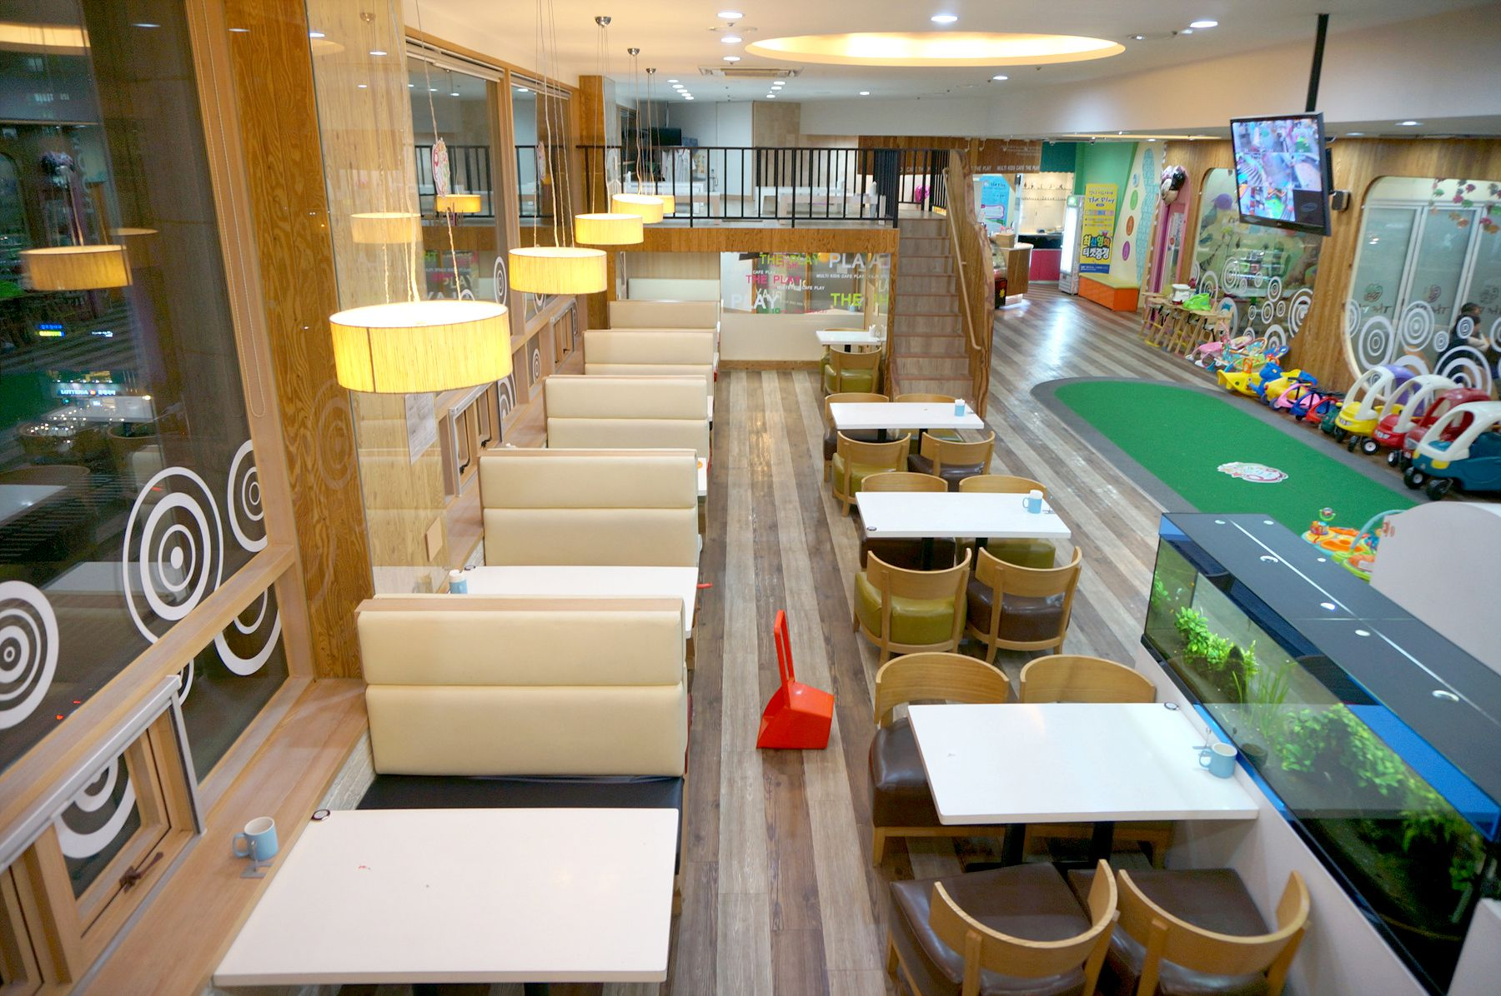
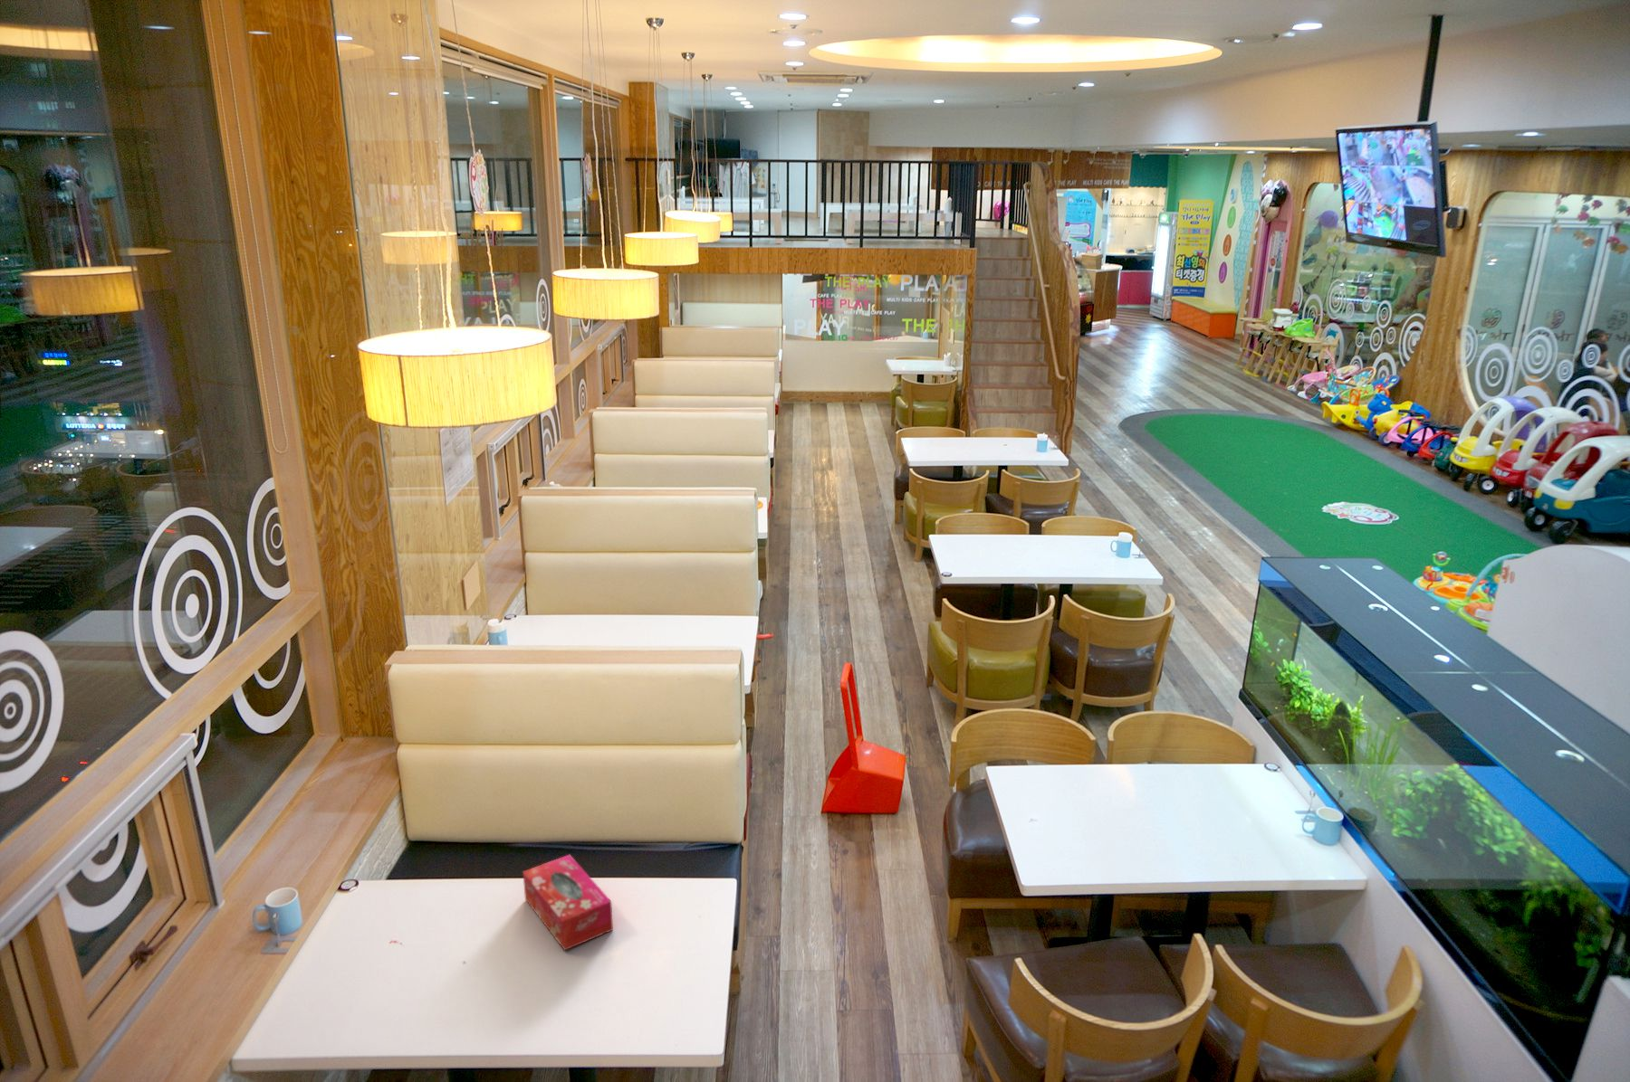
+ tissue box [522,854,614,952]
